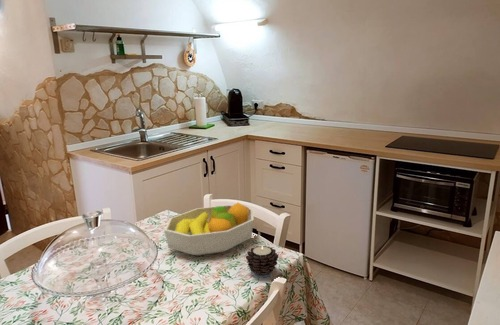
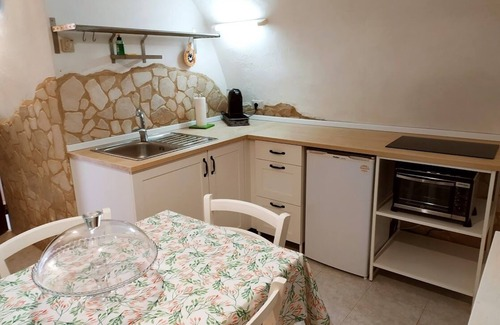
- fruit bowl [163,202,255,256]
- candle [245,245,279,278]
